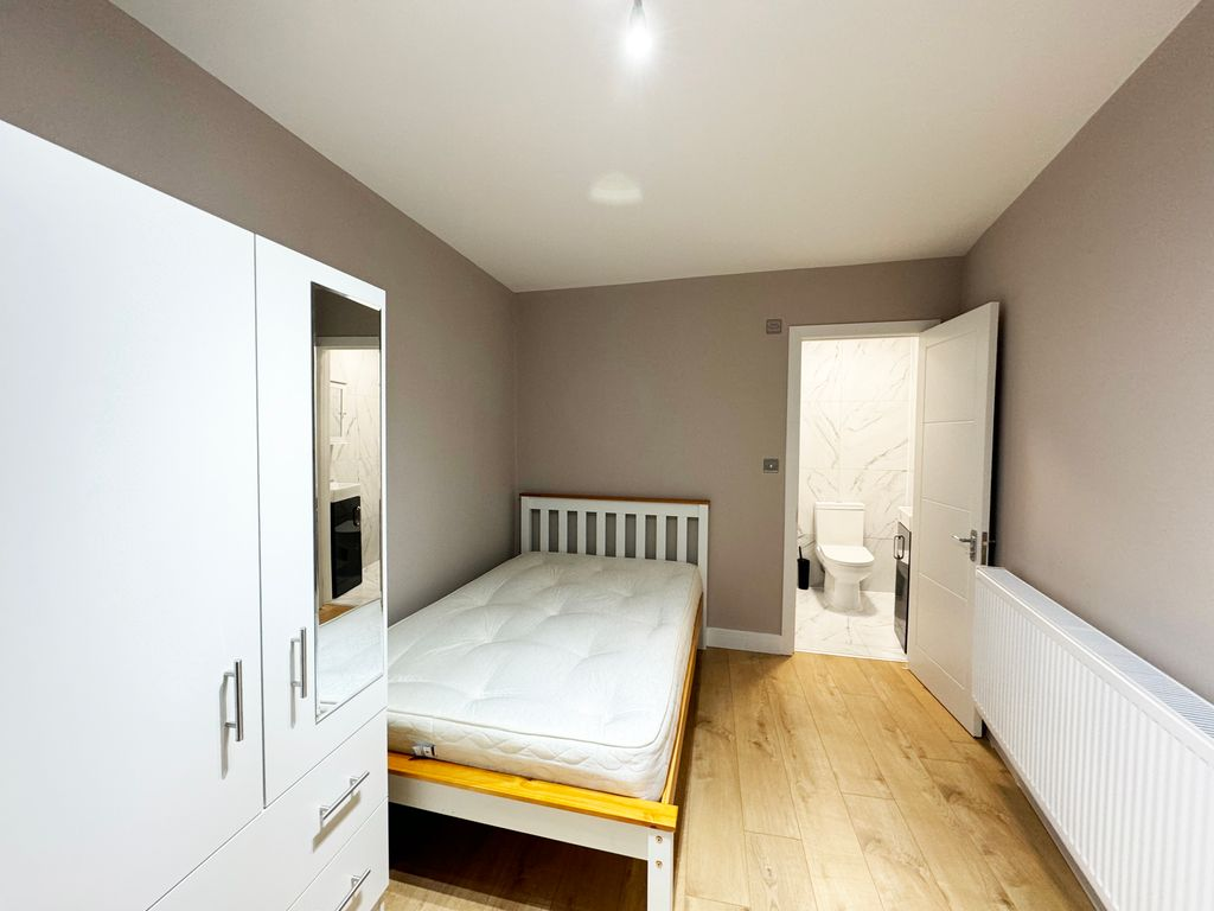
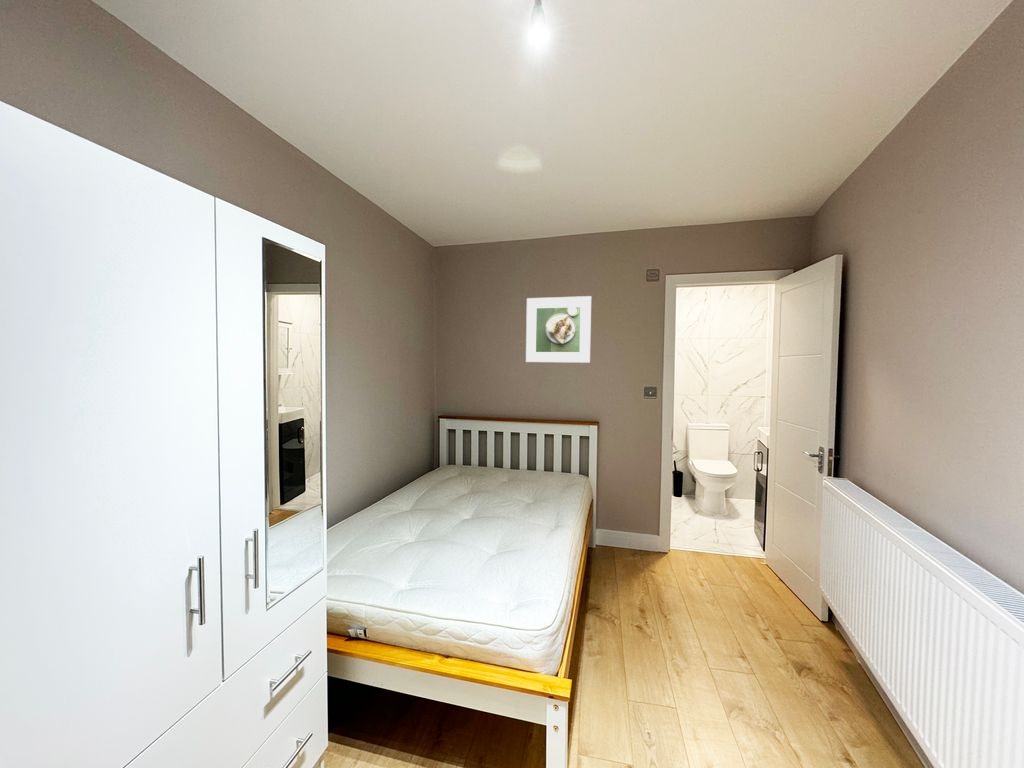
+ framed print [525,295,592,364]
